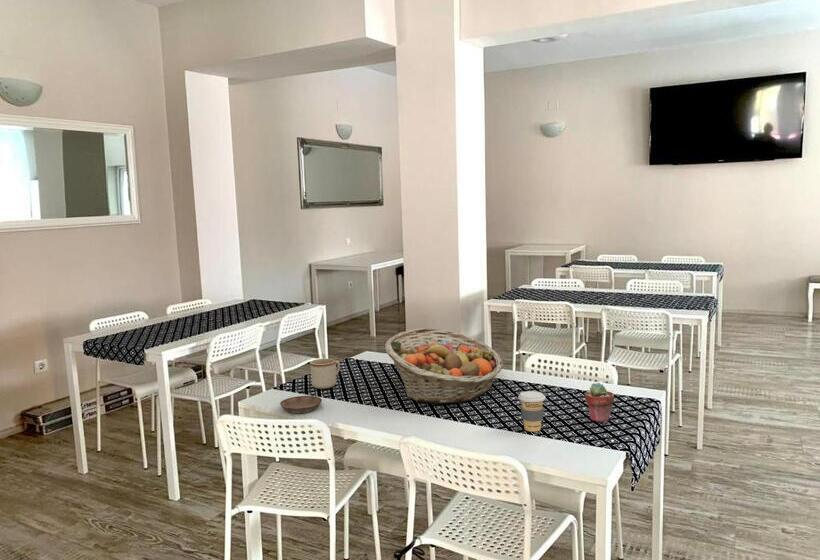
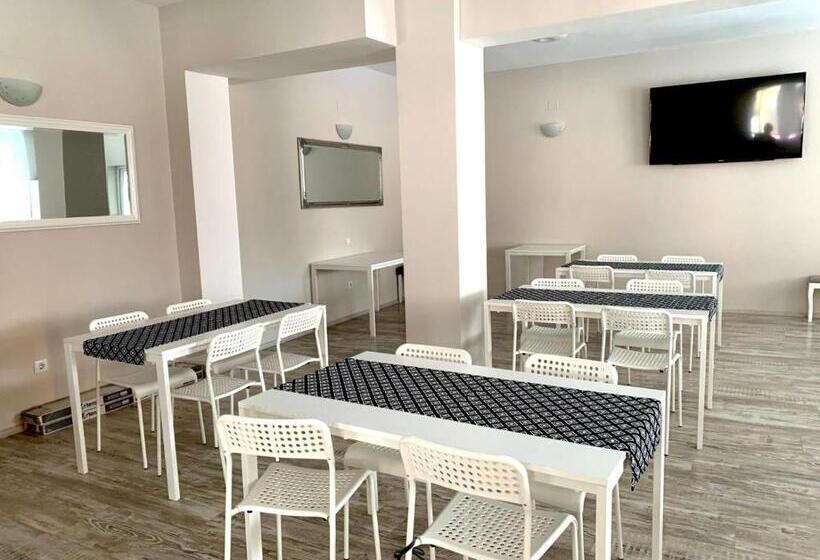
- potted succulent [584,382,615,424]
- fruit basket [384,327,504,404]
- saucer [279,395,323,414]
- mug [309,358,341,390]
- coffee cup [517,390,546,433]
